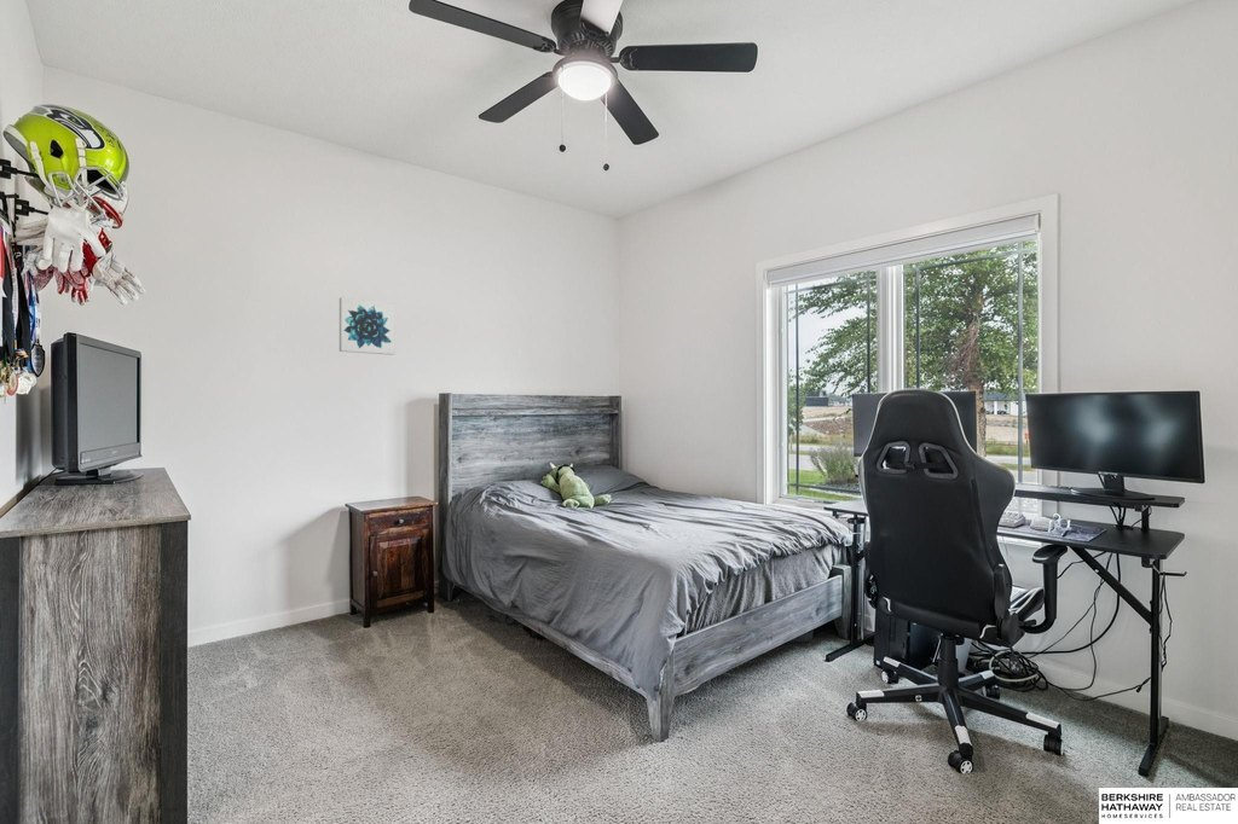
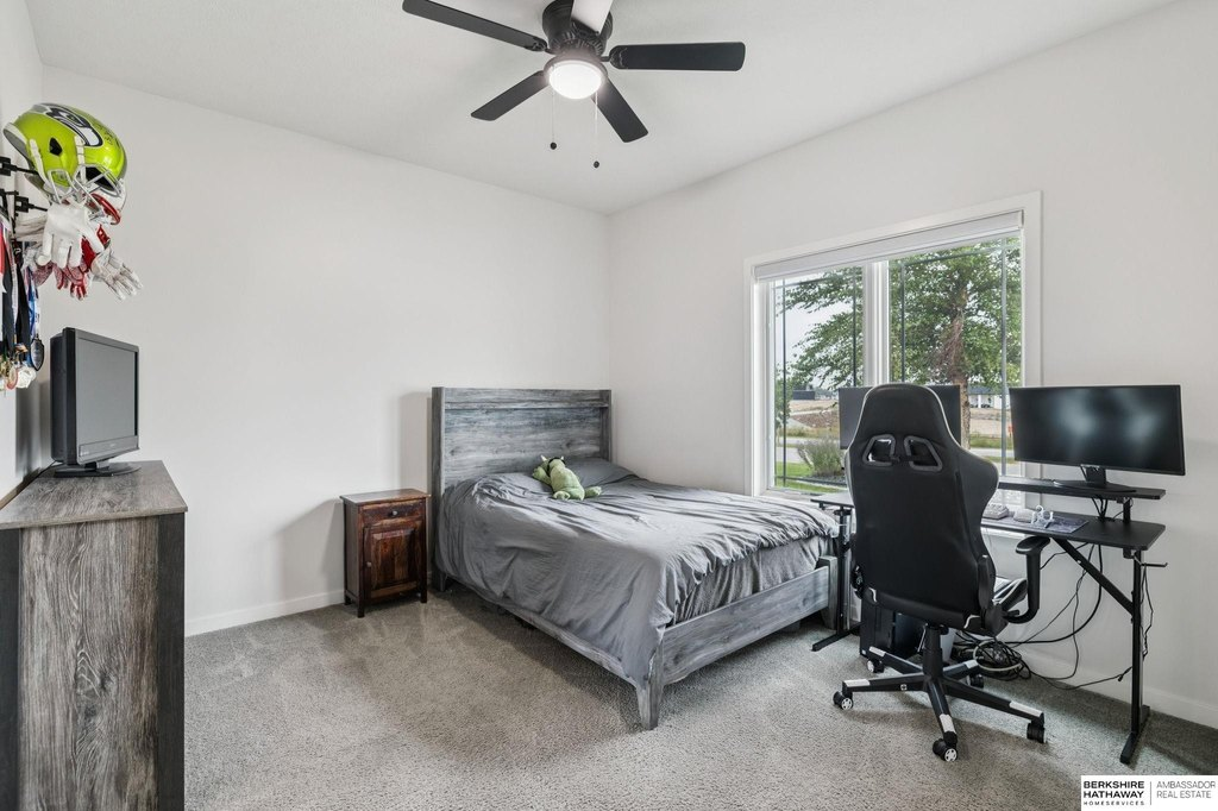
- wall art [339,296,397,356]
